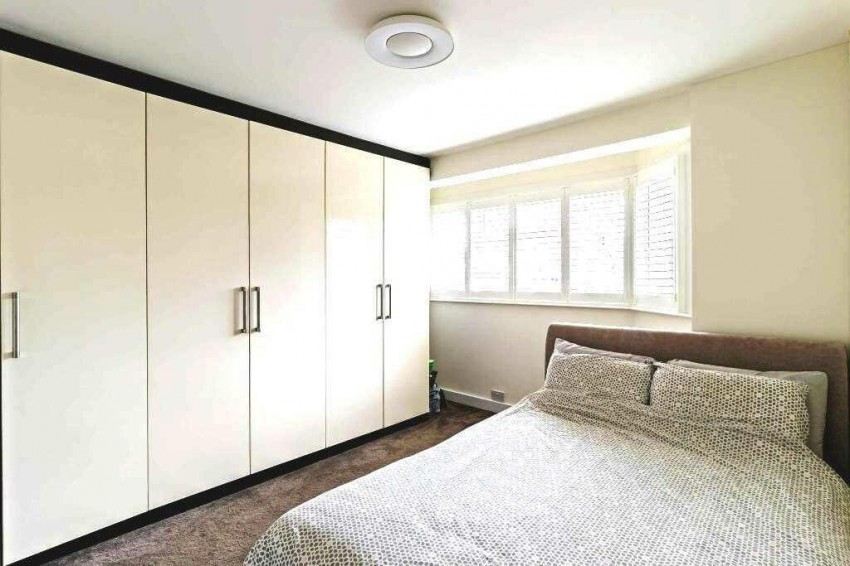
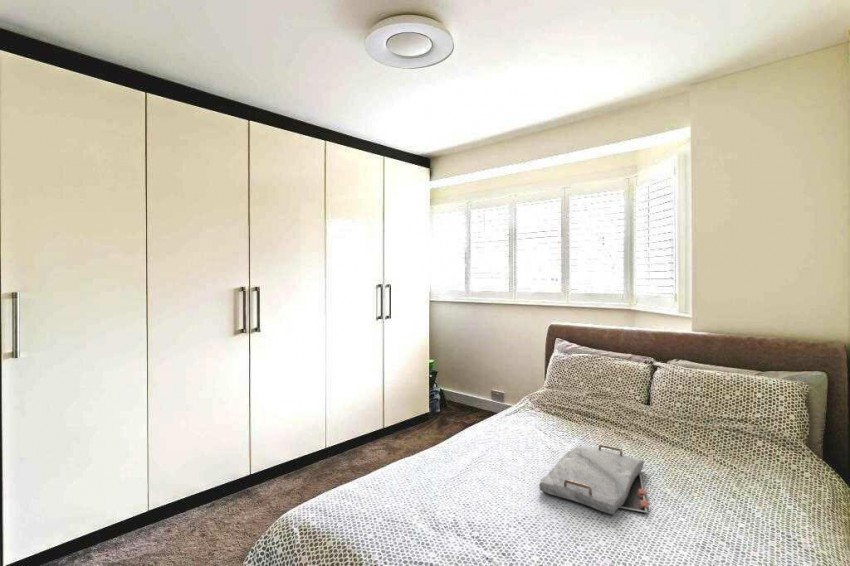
+ serving tray [538,444,651,515]
